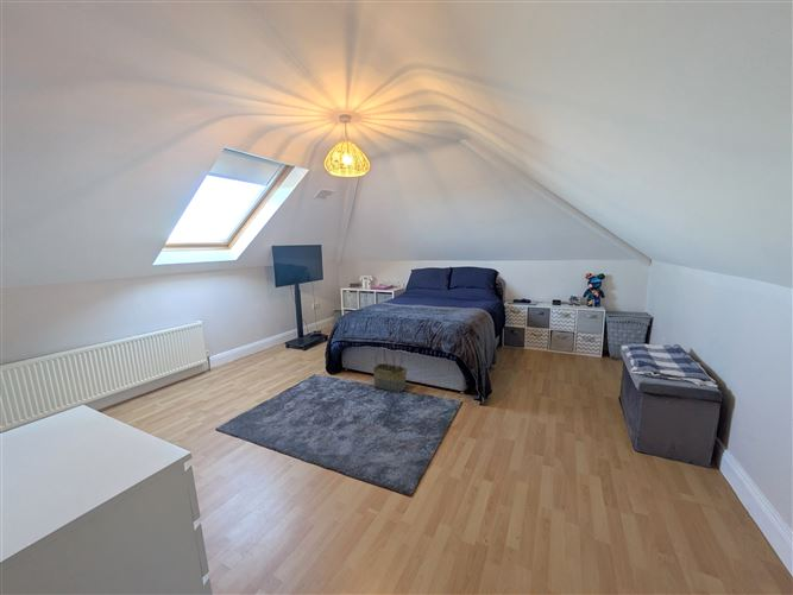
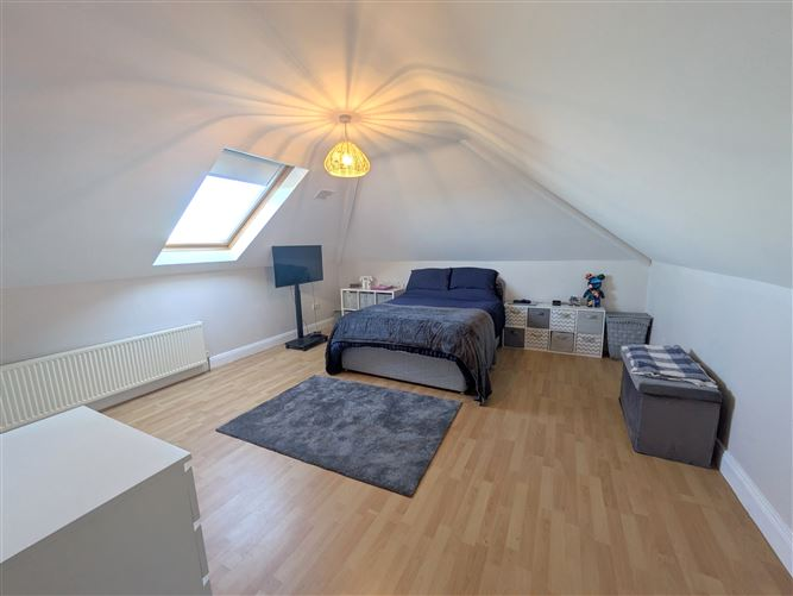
- basket [372,347,408,393]
